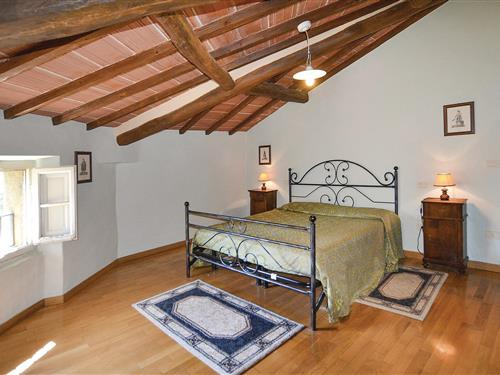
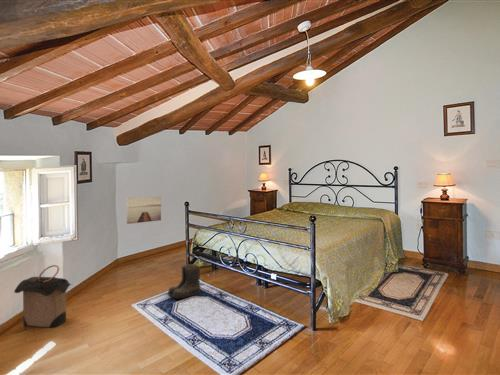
+ boots [166,263,202,300]
+ laundry hamper [13,264,72,328]
+ wall art [126,196,162,225]
